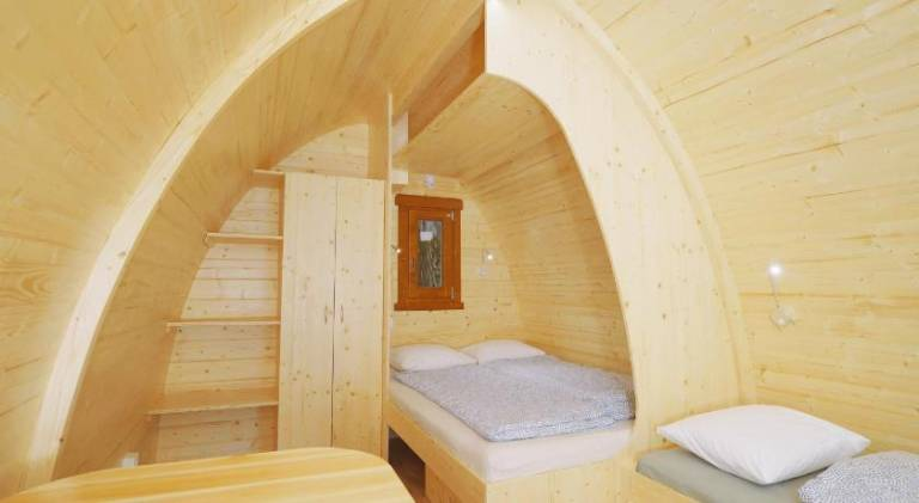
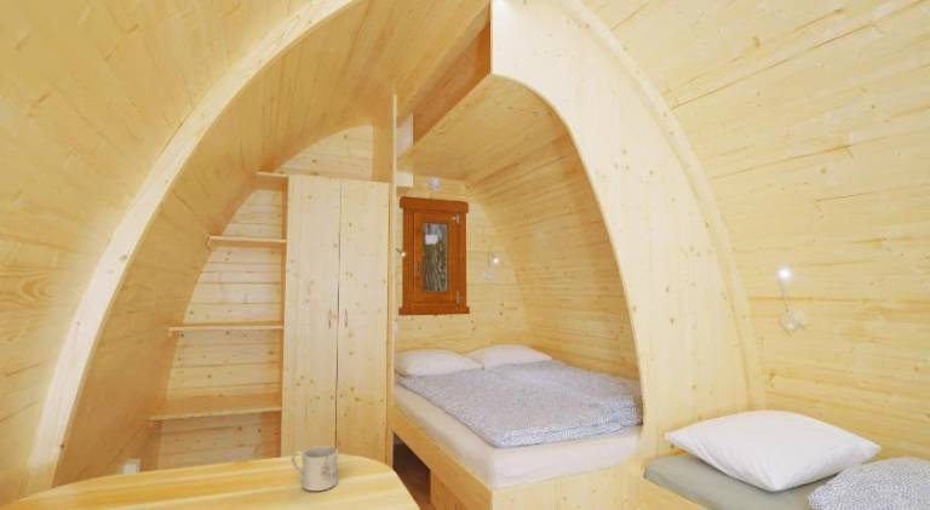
+ mug [289,445,339,492]
